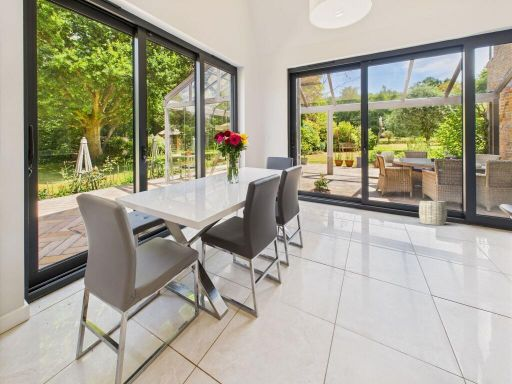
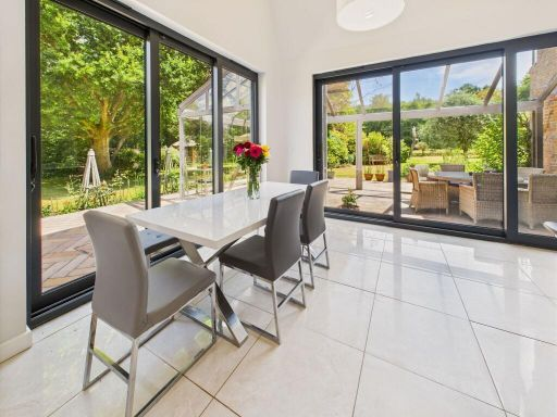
- woven basket [418,200,448,226]
